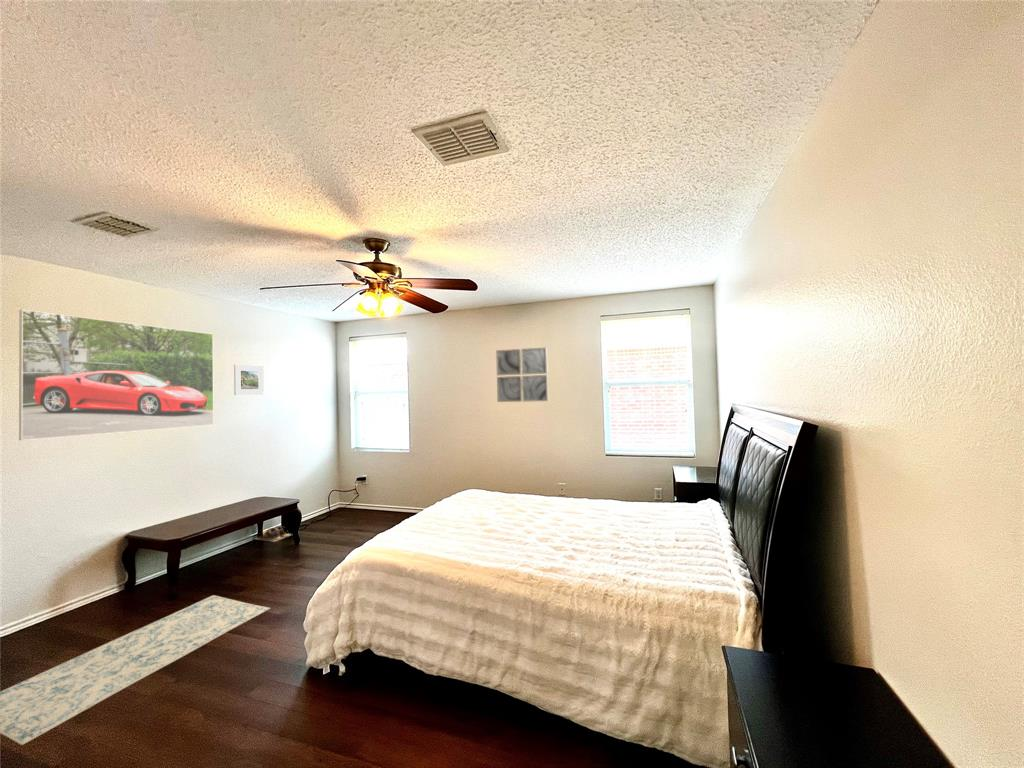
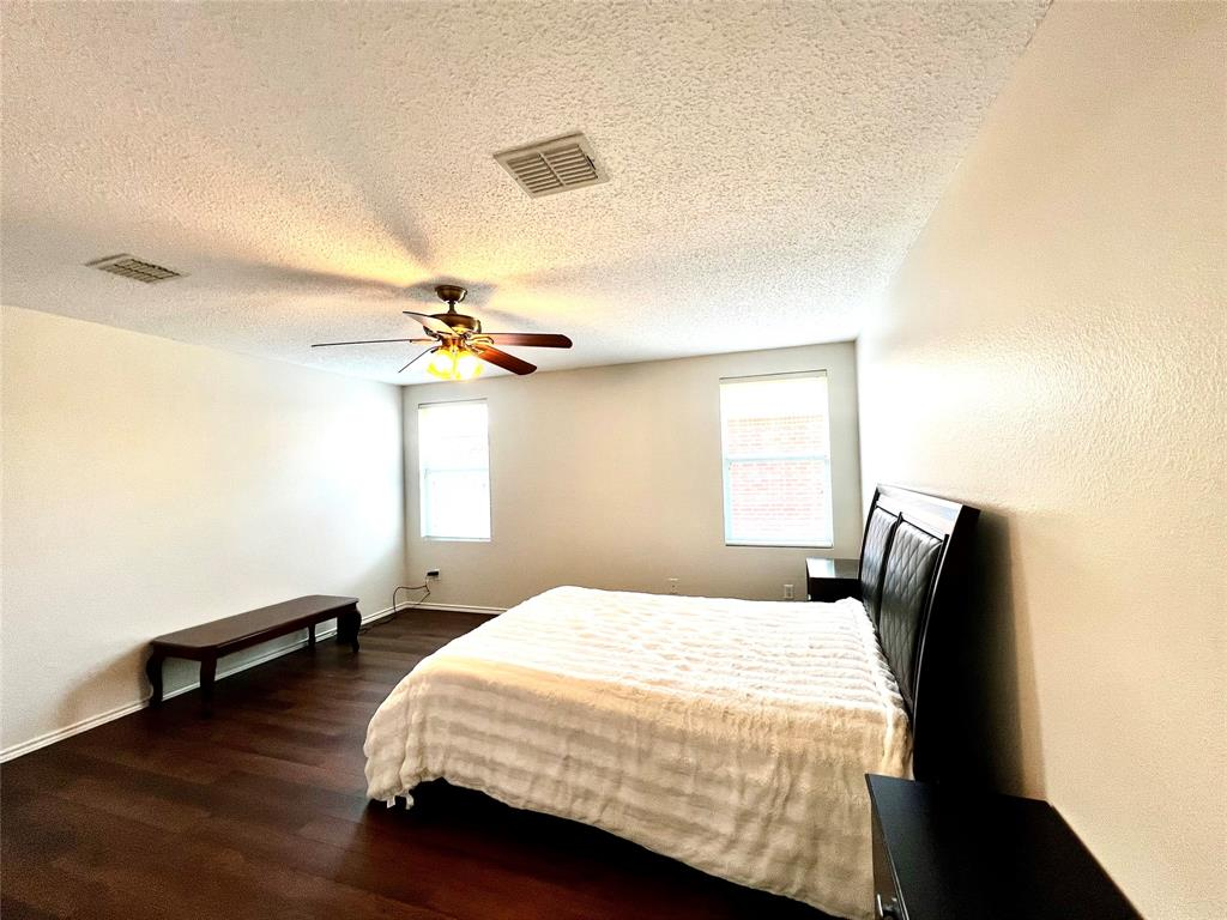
- rug [0,594,271,746]
- wall art [495,346,549,403]
- shoes [253,525,292,543]
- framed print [233,364,265,396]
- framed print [18,309,215,441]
